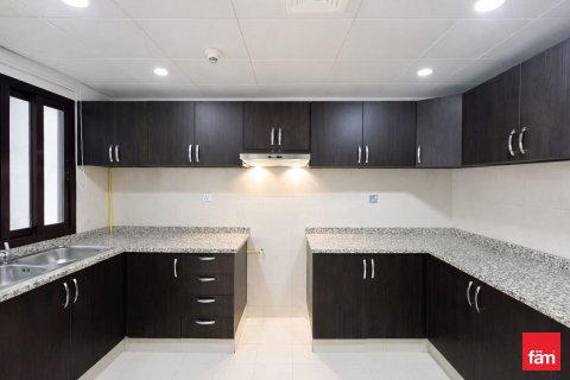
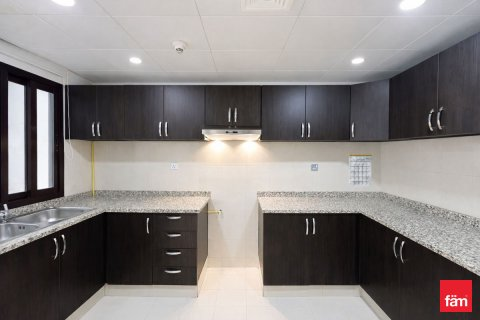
+ calendar [348,146,373,187]
